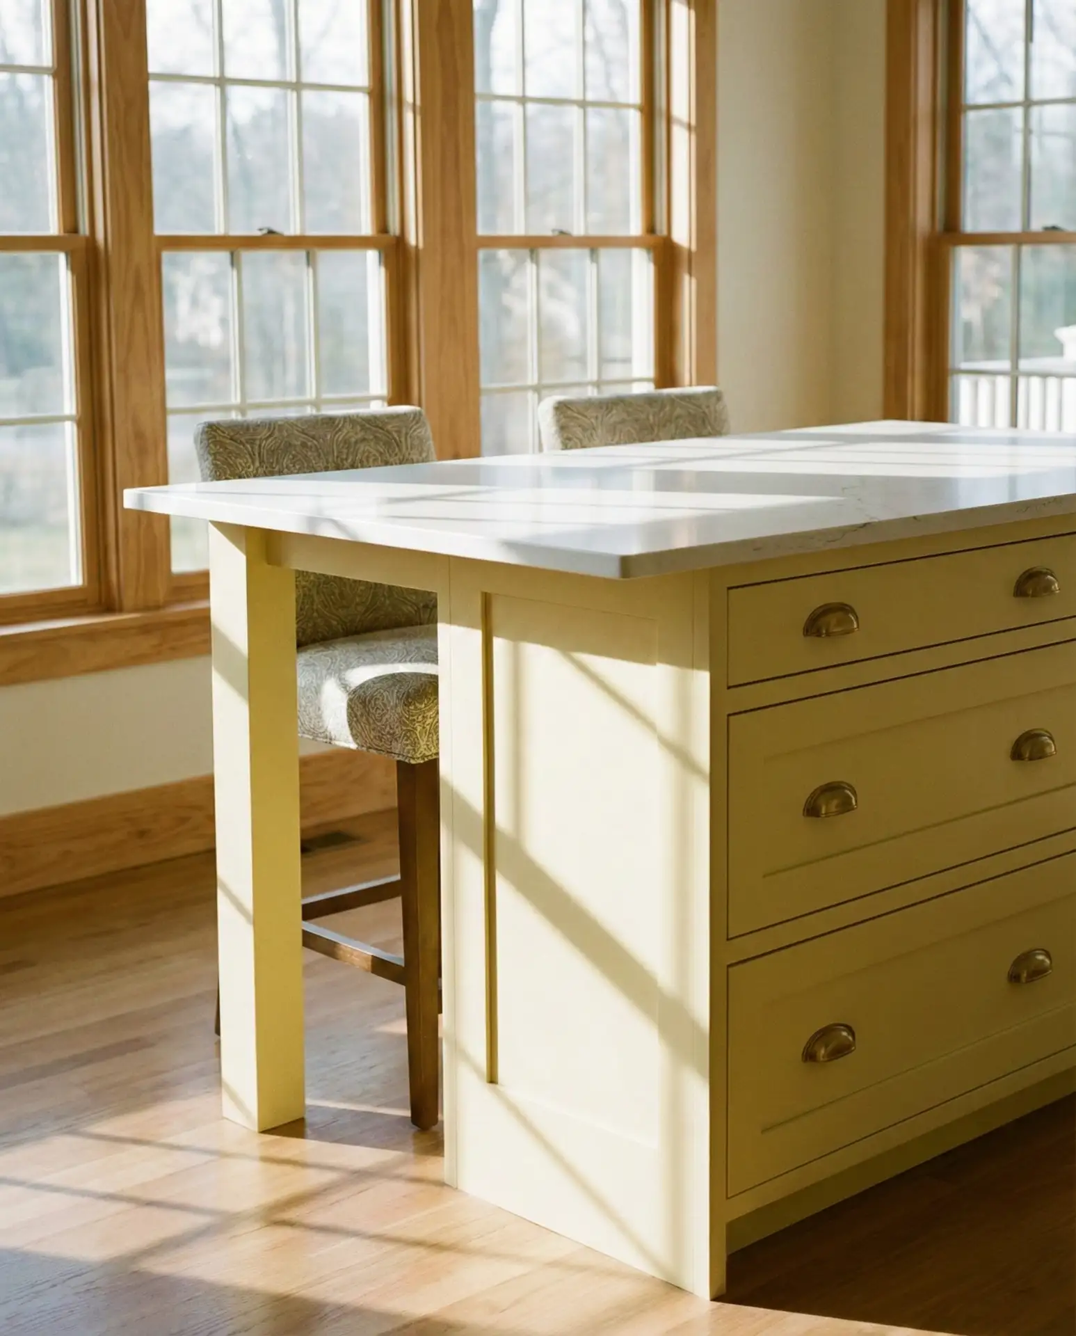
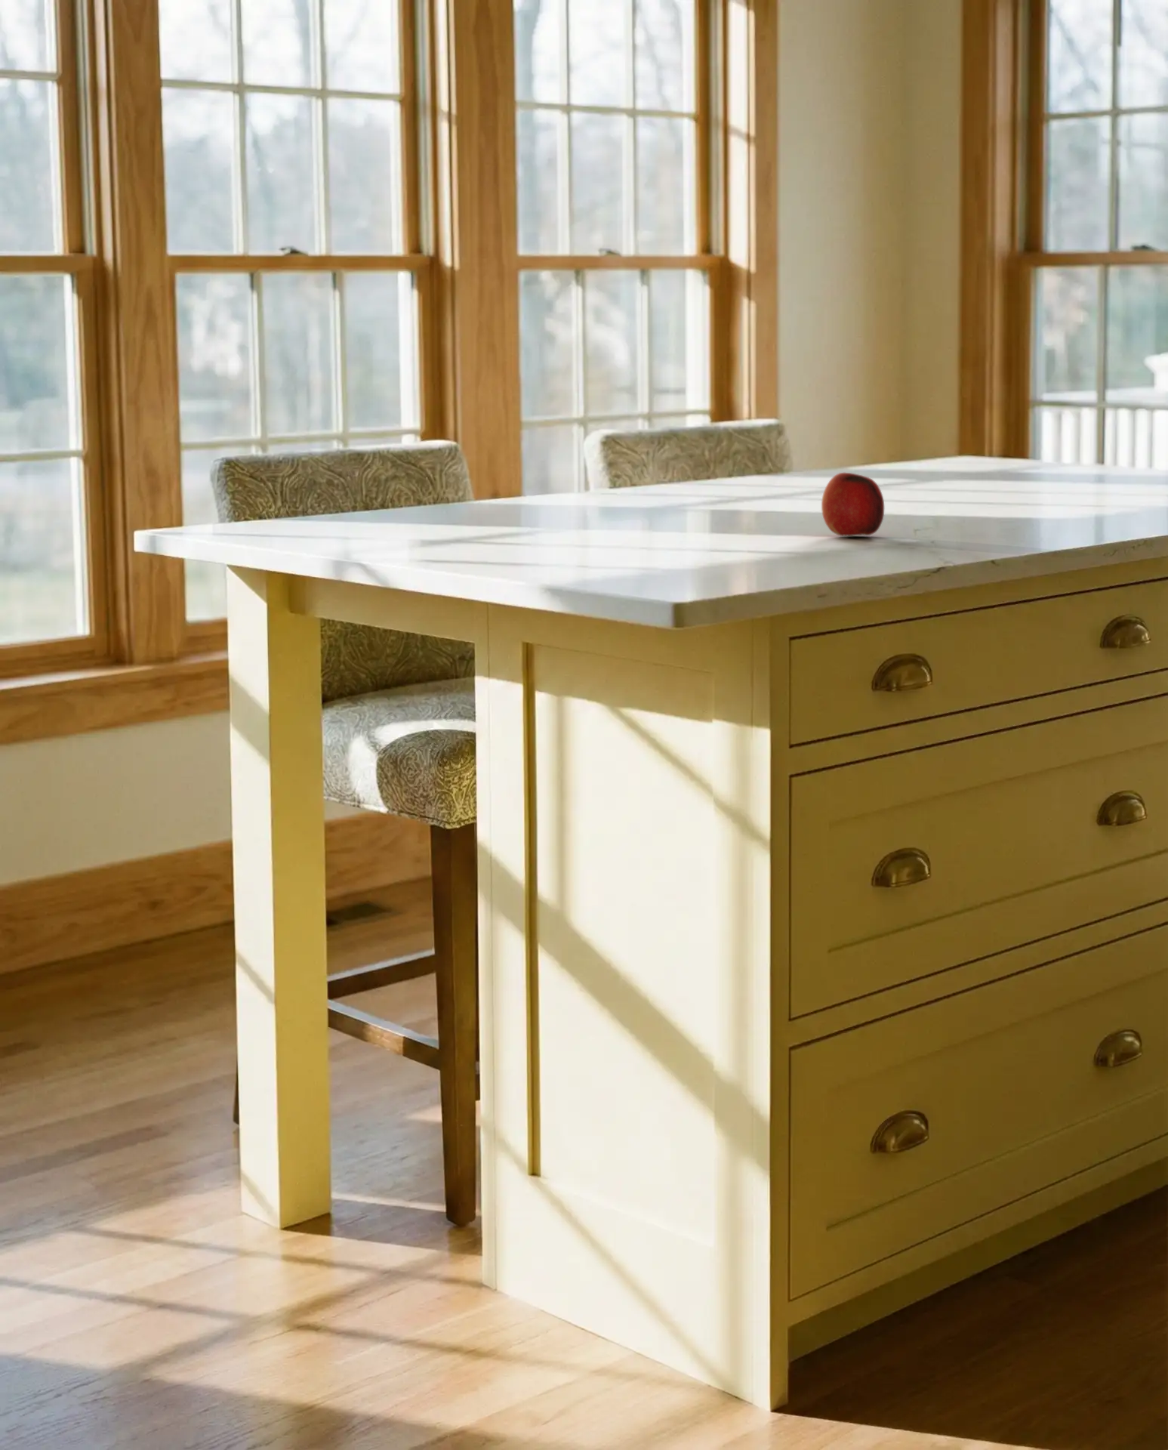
+ fruit [821,472,884,537]
